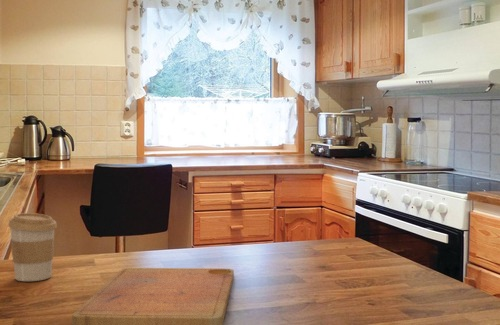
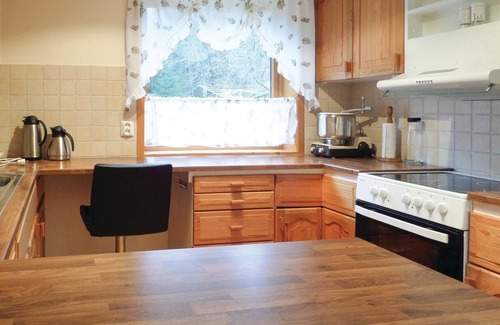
- cutting board [71,267,235,325]
- coffee cup [7,212,58,282]
